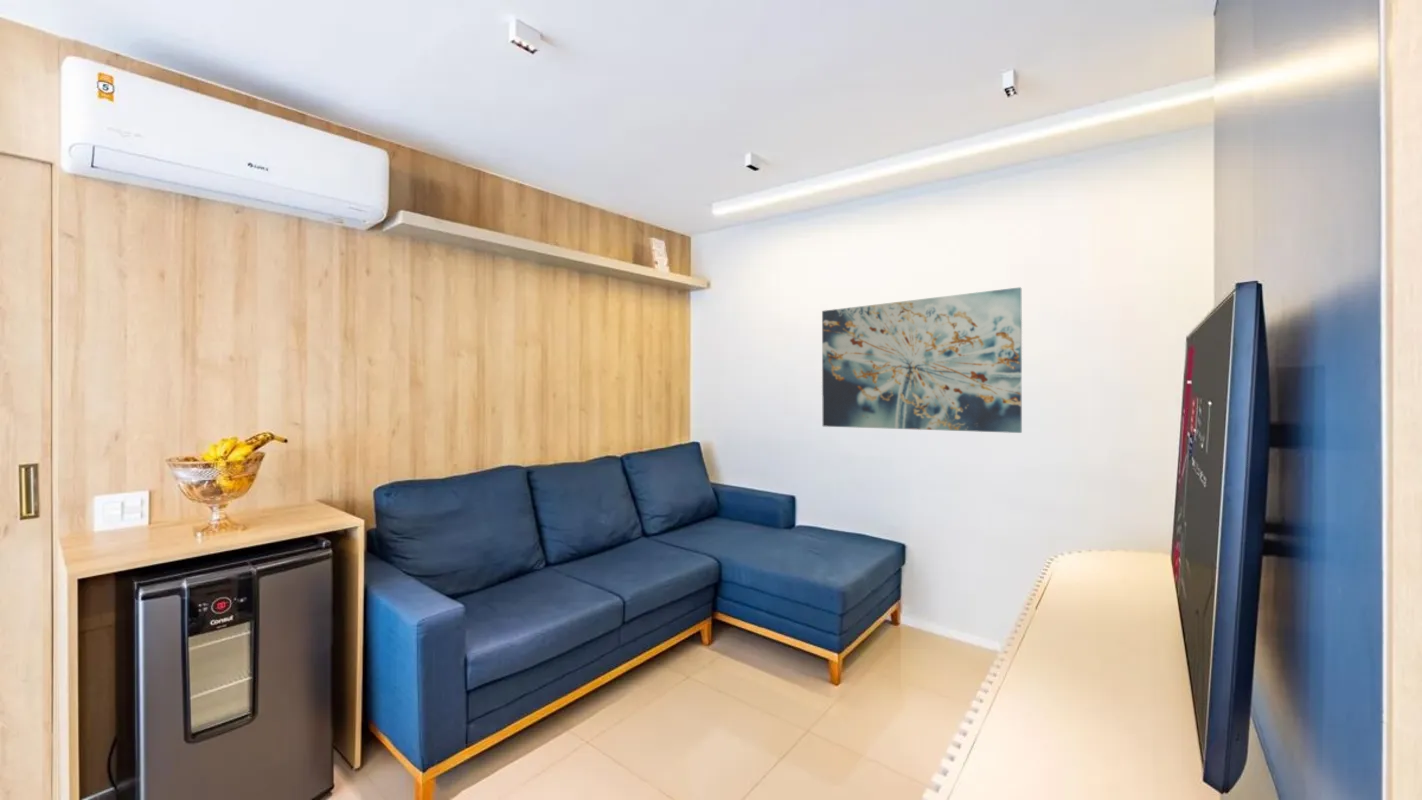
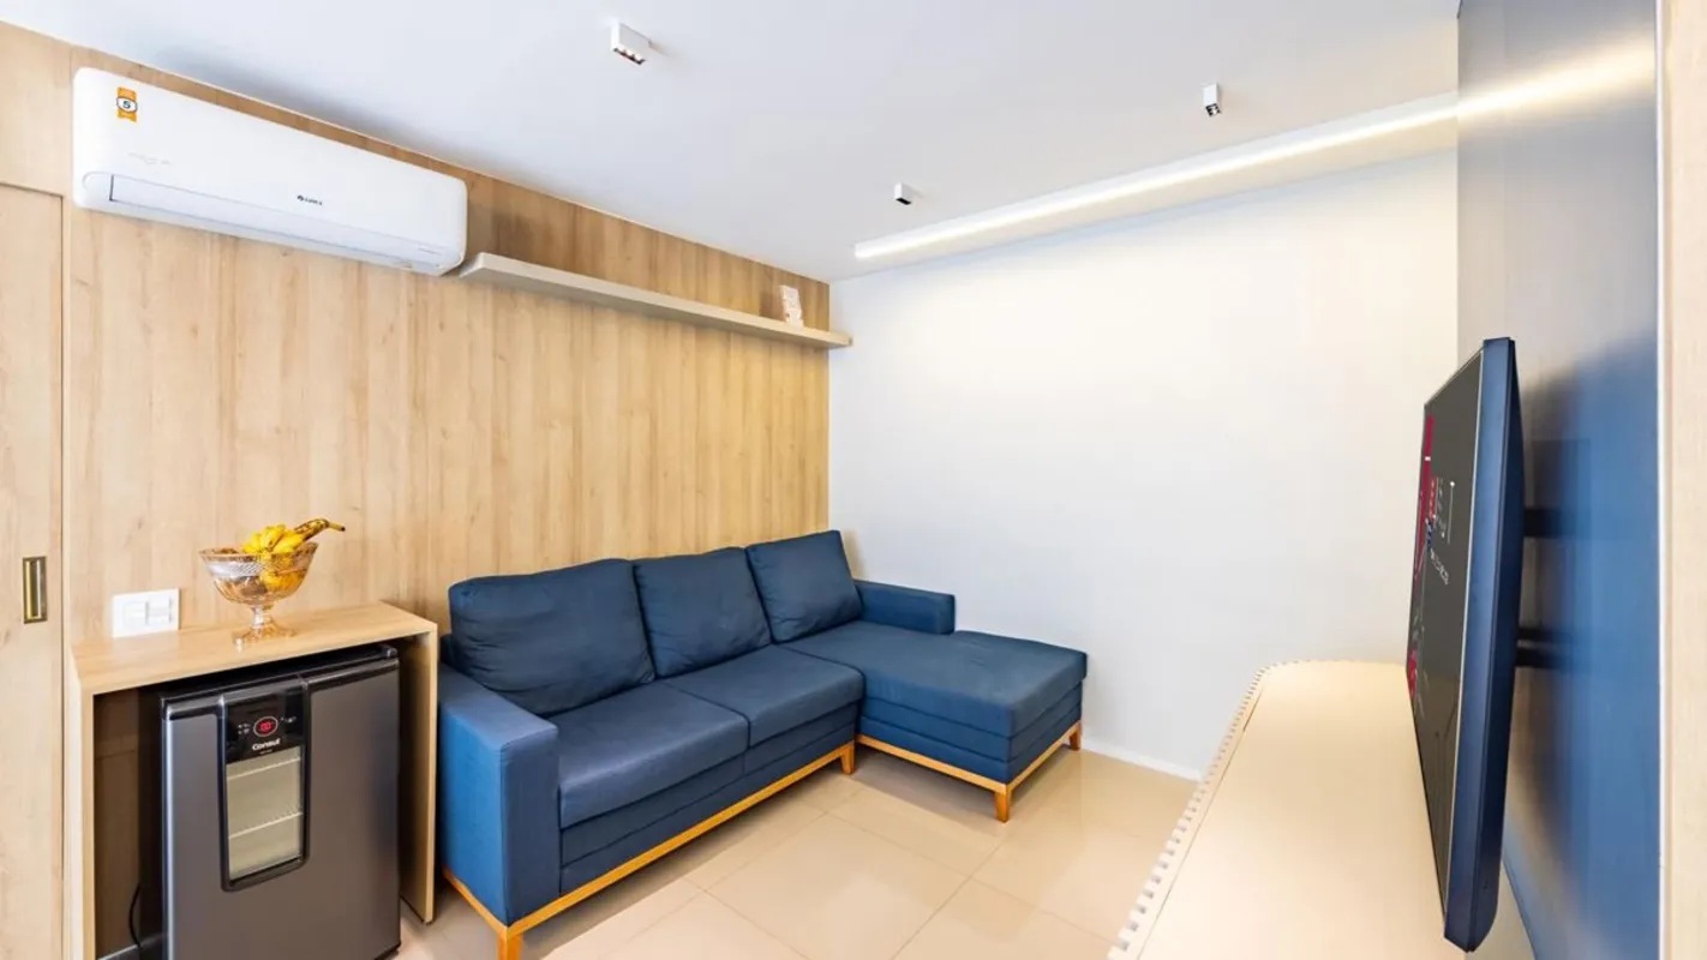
- wall art [821,286,1023,434]
